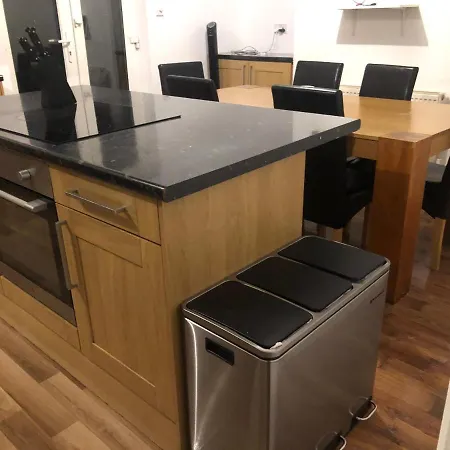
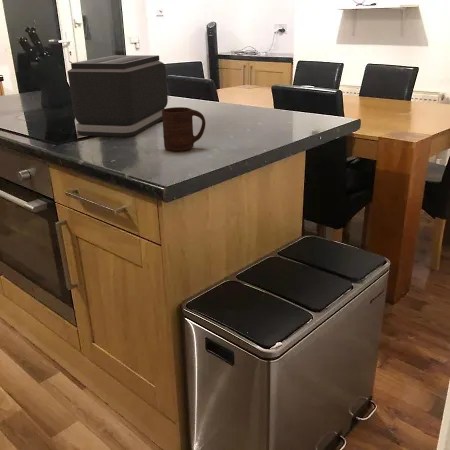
+ cup [162,106,206,152]
+ toaster [67,54,169,138]
